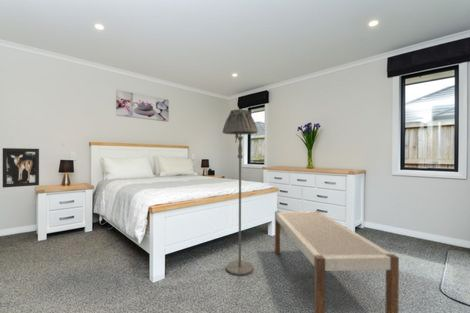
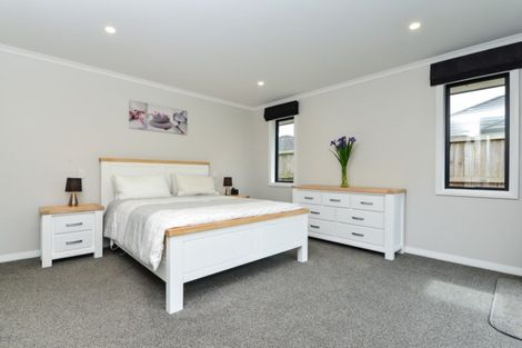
- wall art [2,147,40,189]
- floor lamp [221,108,259,276]
- bench [274,210,400,313]
